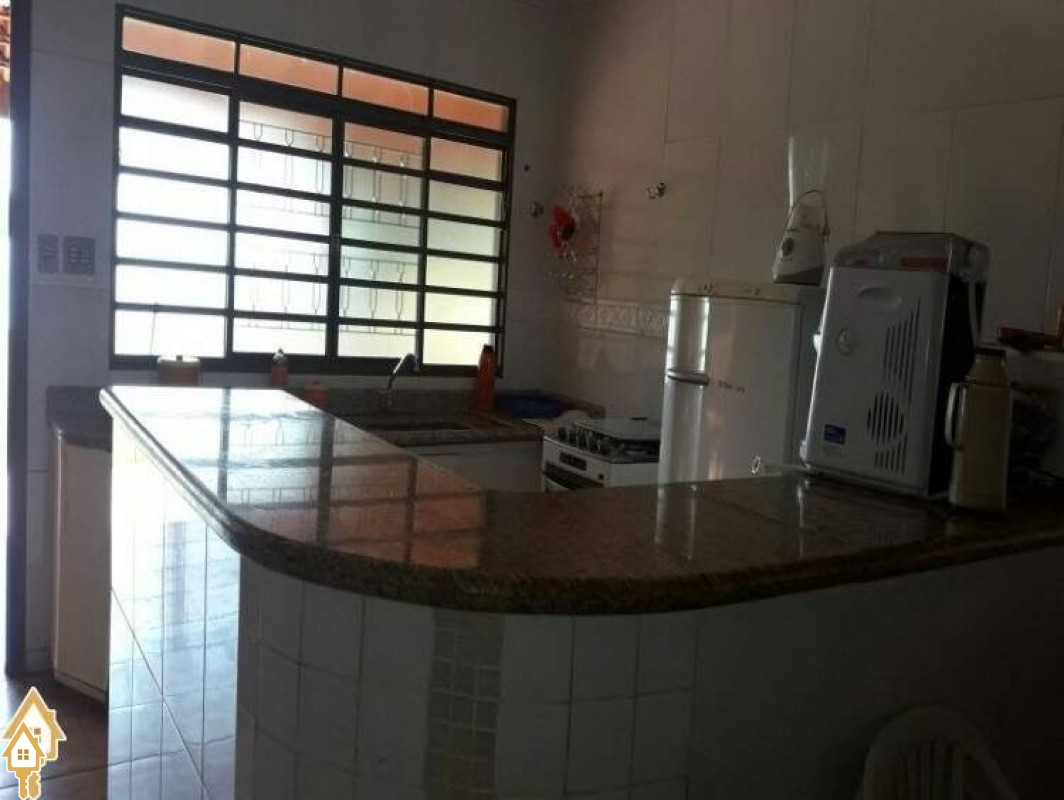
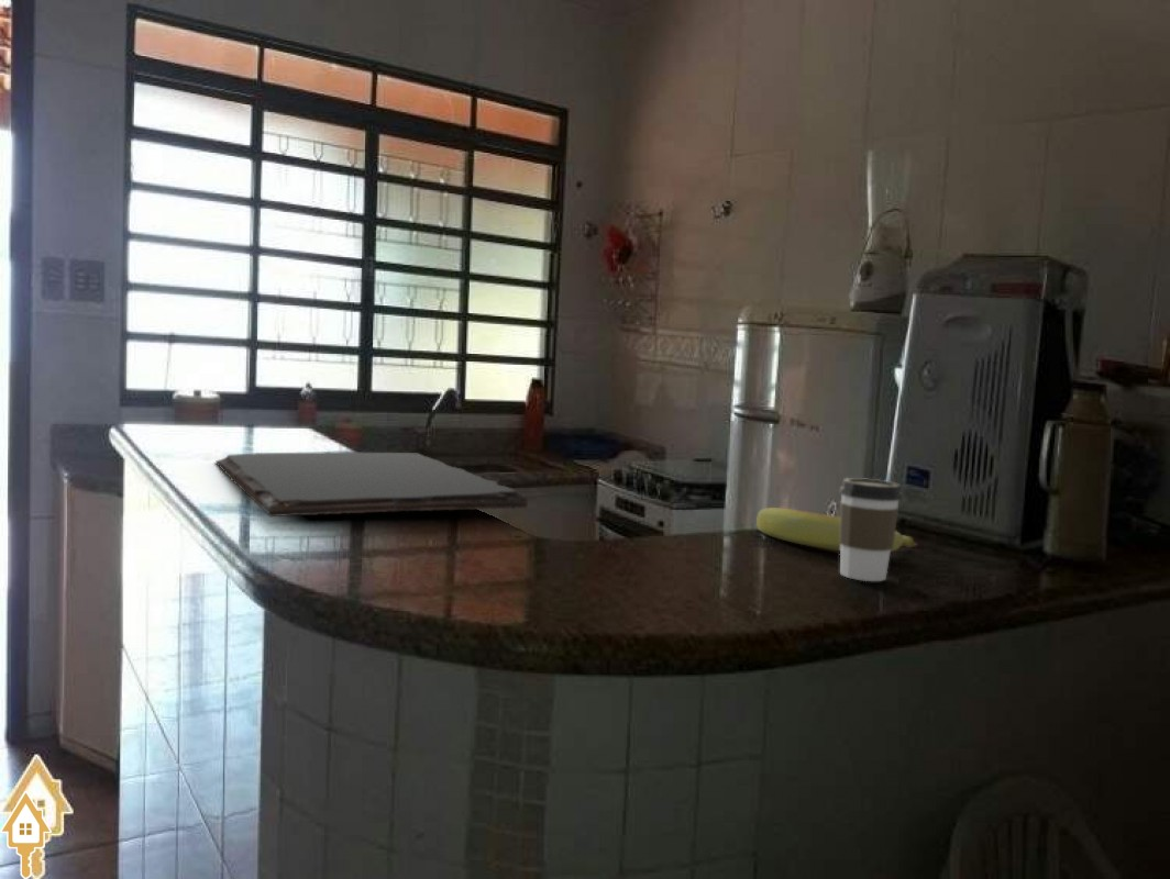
+ banana [755,507,918,553]
+ cutting board [214,450,529,518]
+ coffee cup [838,477,903,582]
